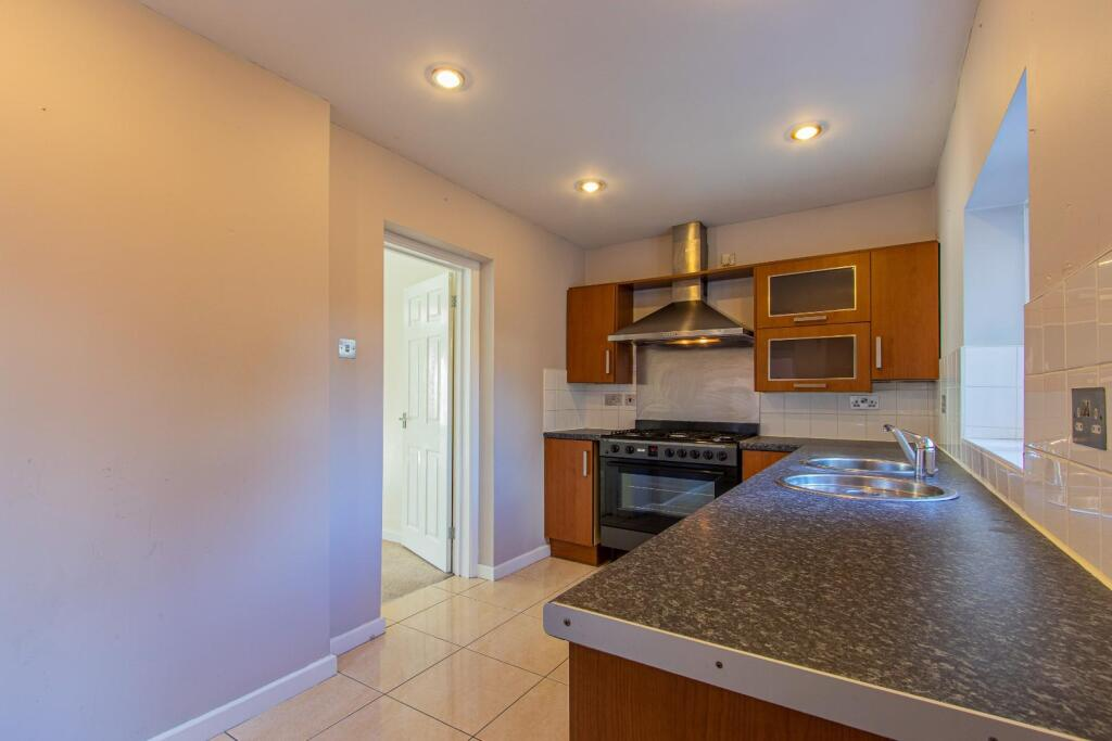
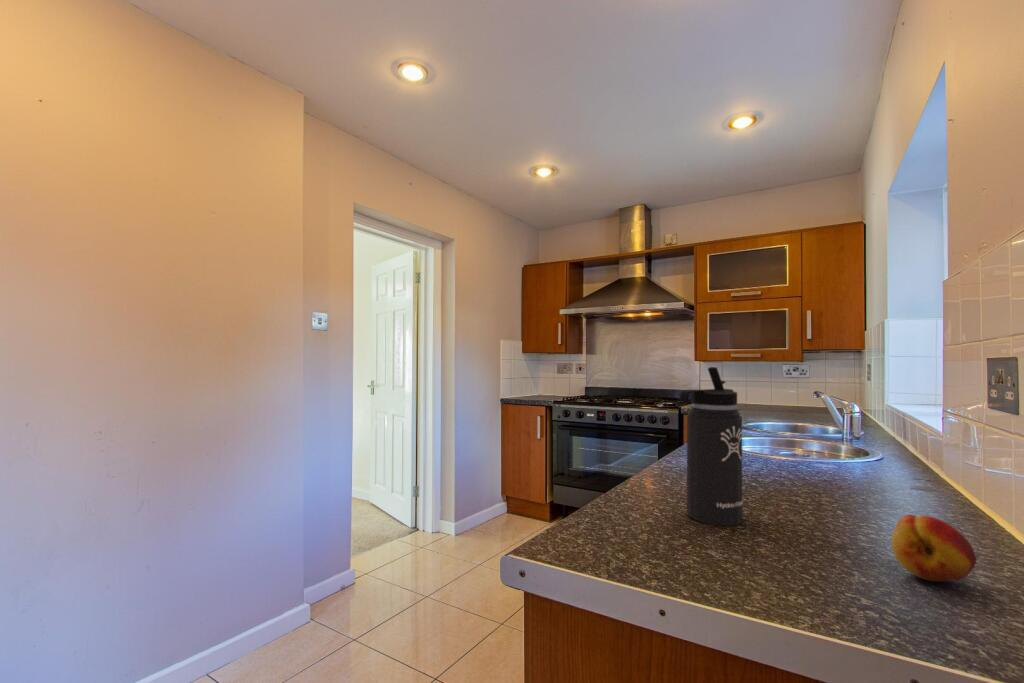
+ fruit [890,514,978,582]
+ thermos bottle [680,366,744,527]
